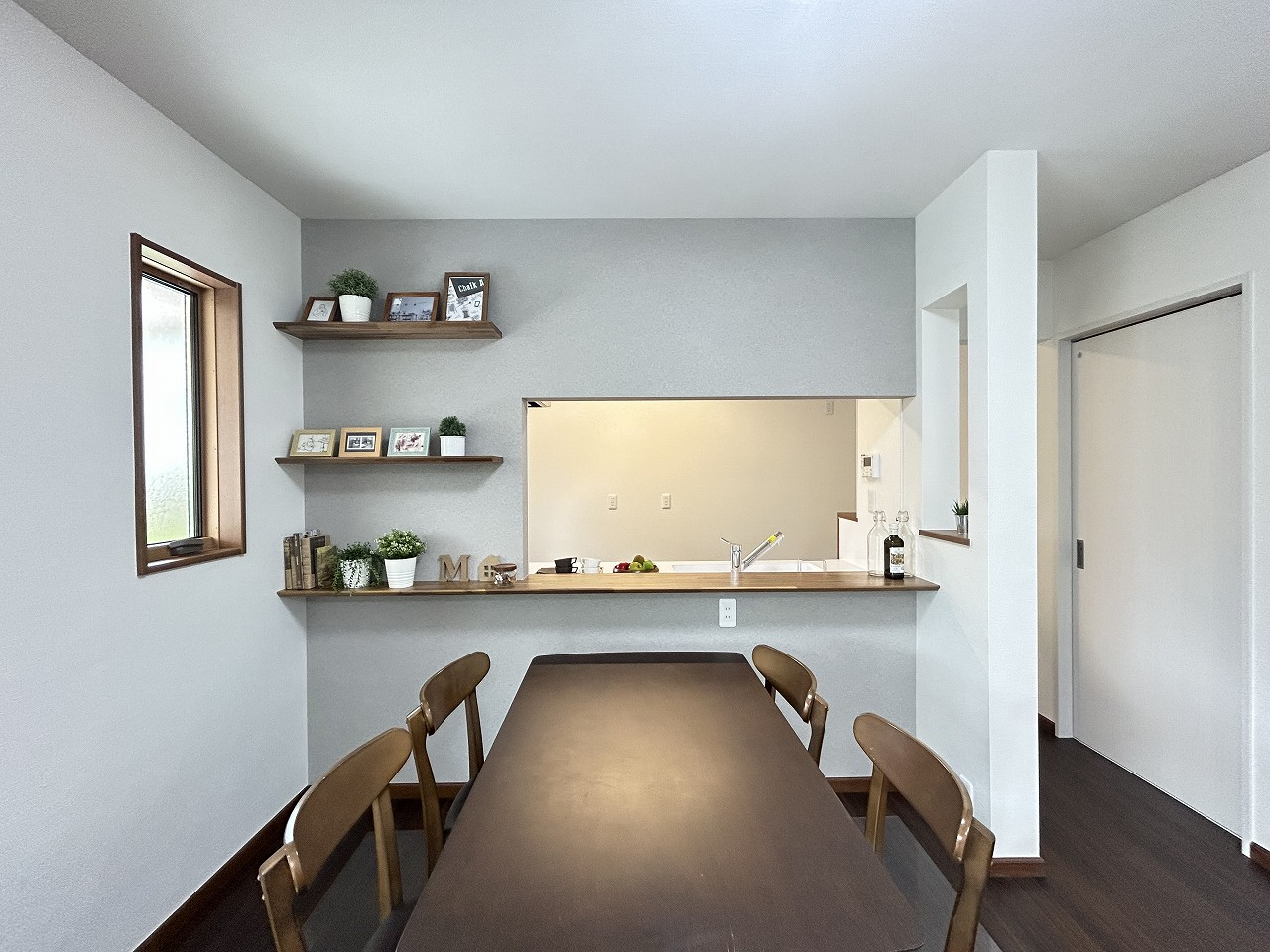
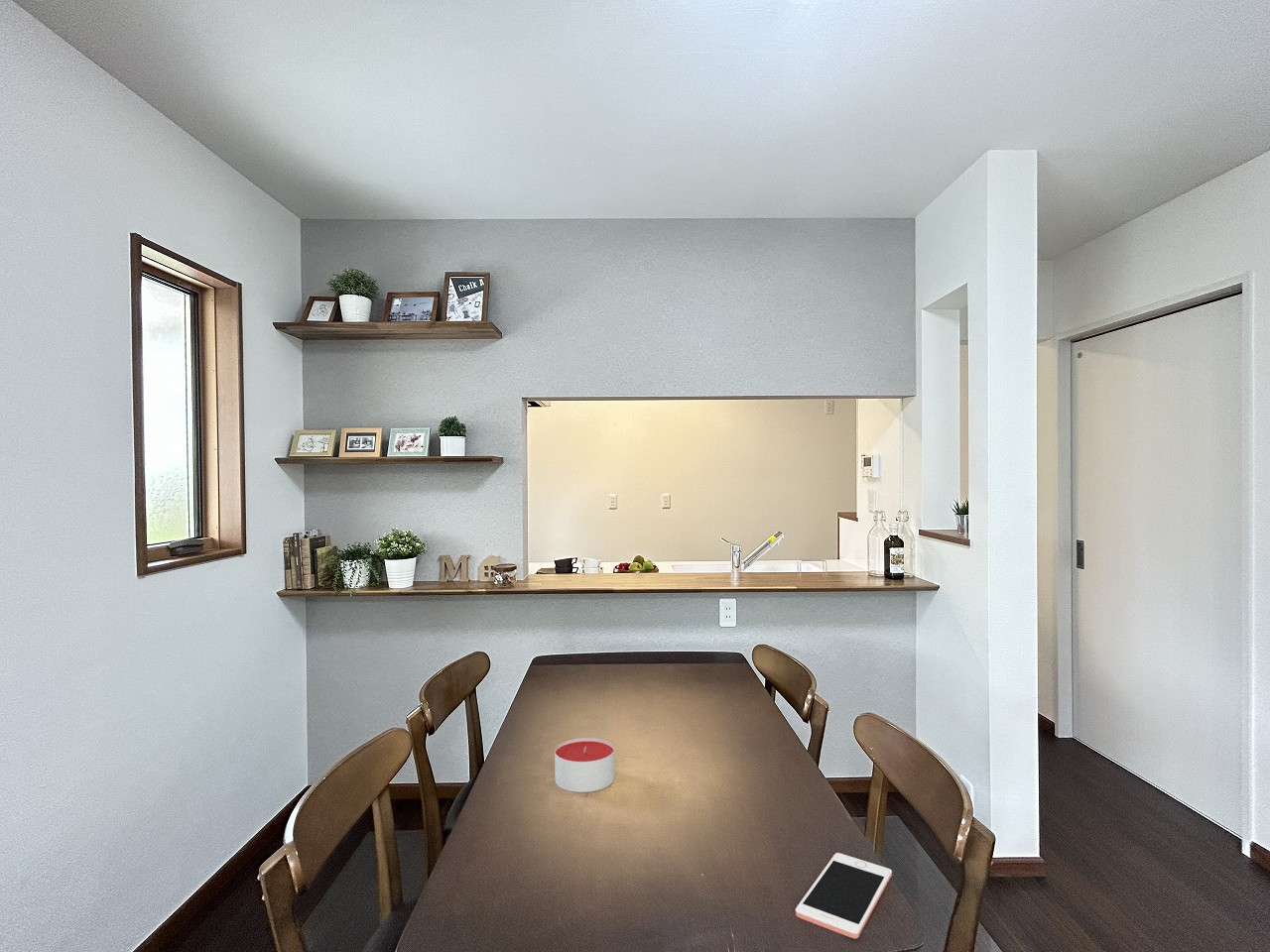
+ candle [554,737,615,793]
+ cell phone [795,852,893,939]
